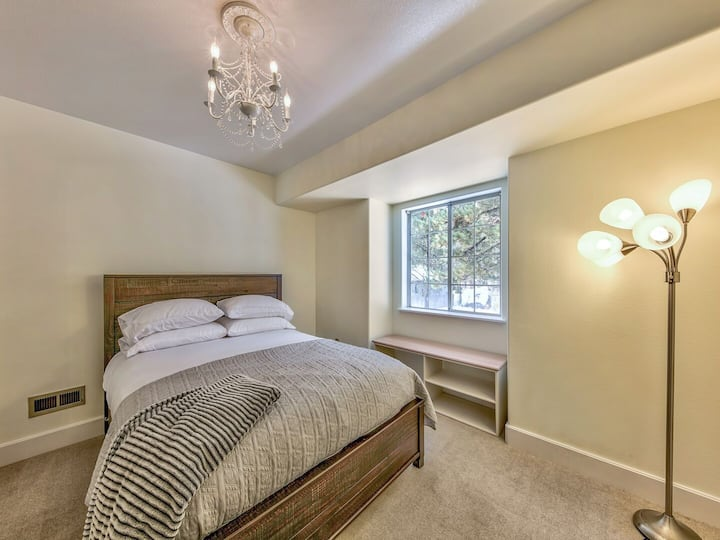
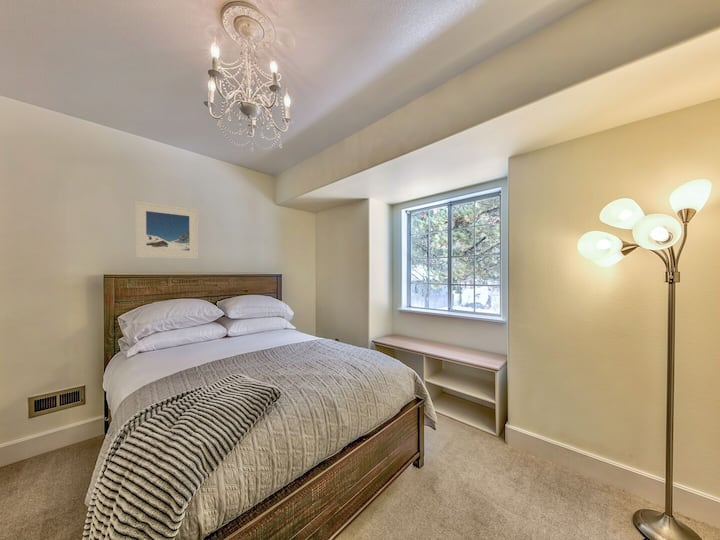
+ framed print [134,200,199,260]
